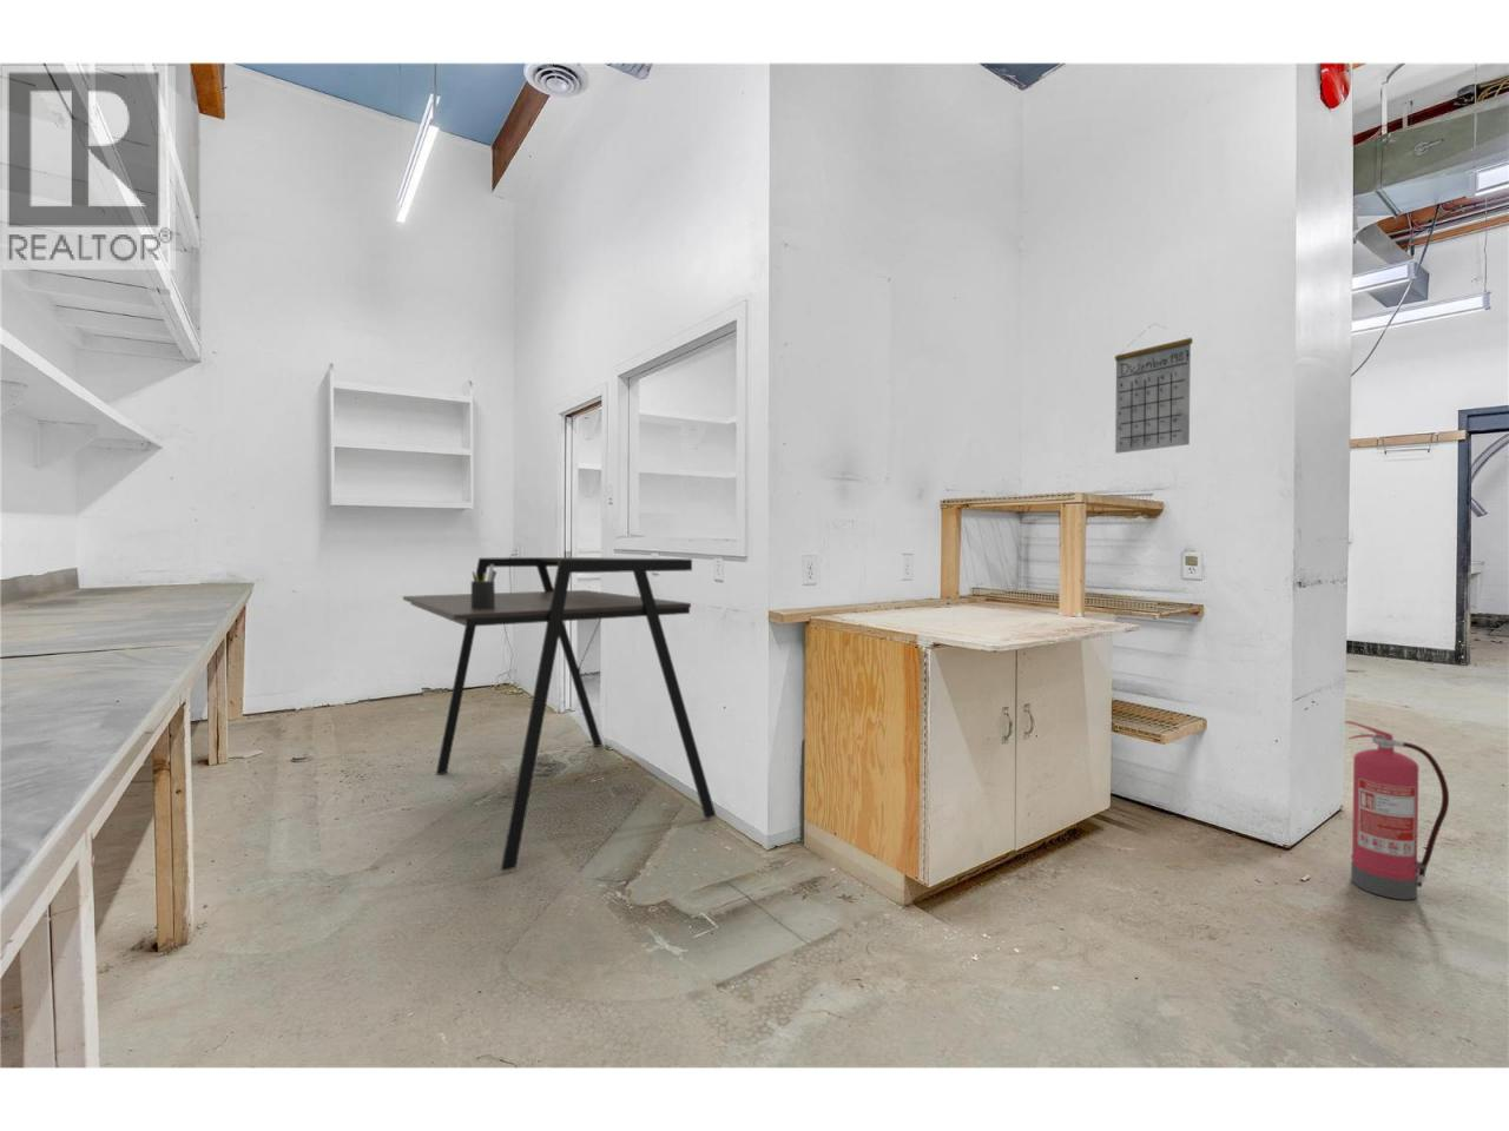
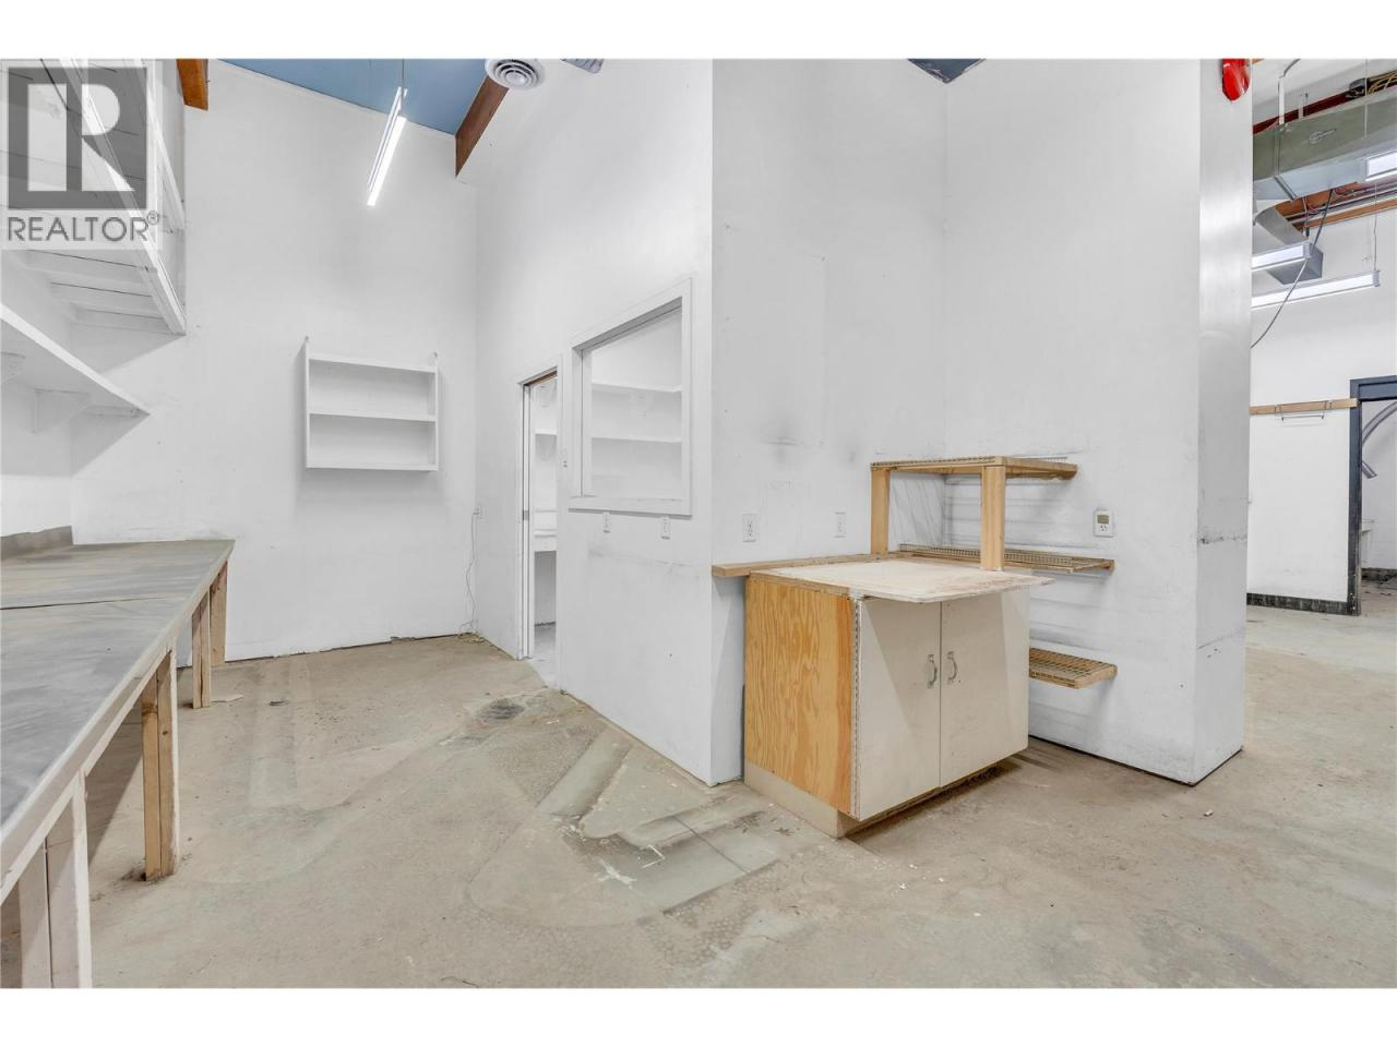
- fire extinguisher [1344,720,1450,902]
- pen holder [471,566,498,608]
- calendar [1115,322,1194,455]
- desk [402,556,716,872]
